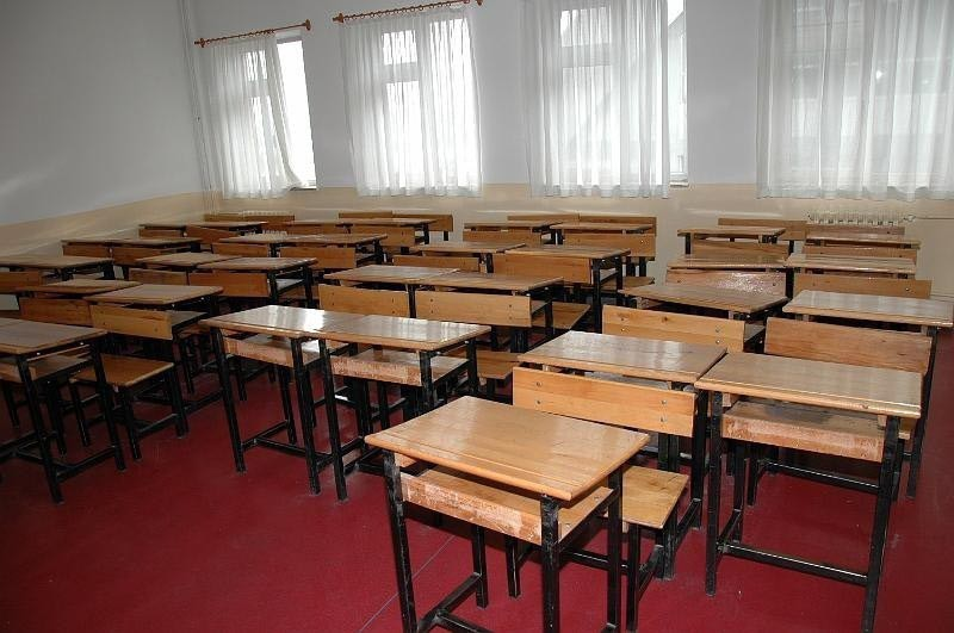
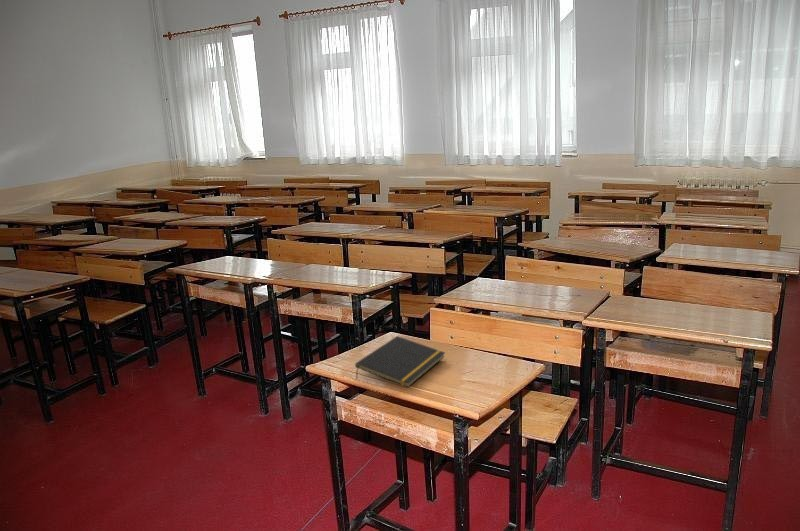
+ notepad [354,335,446,388]
